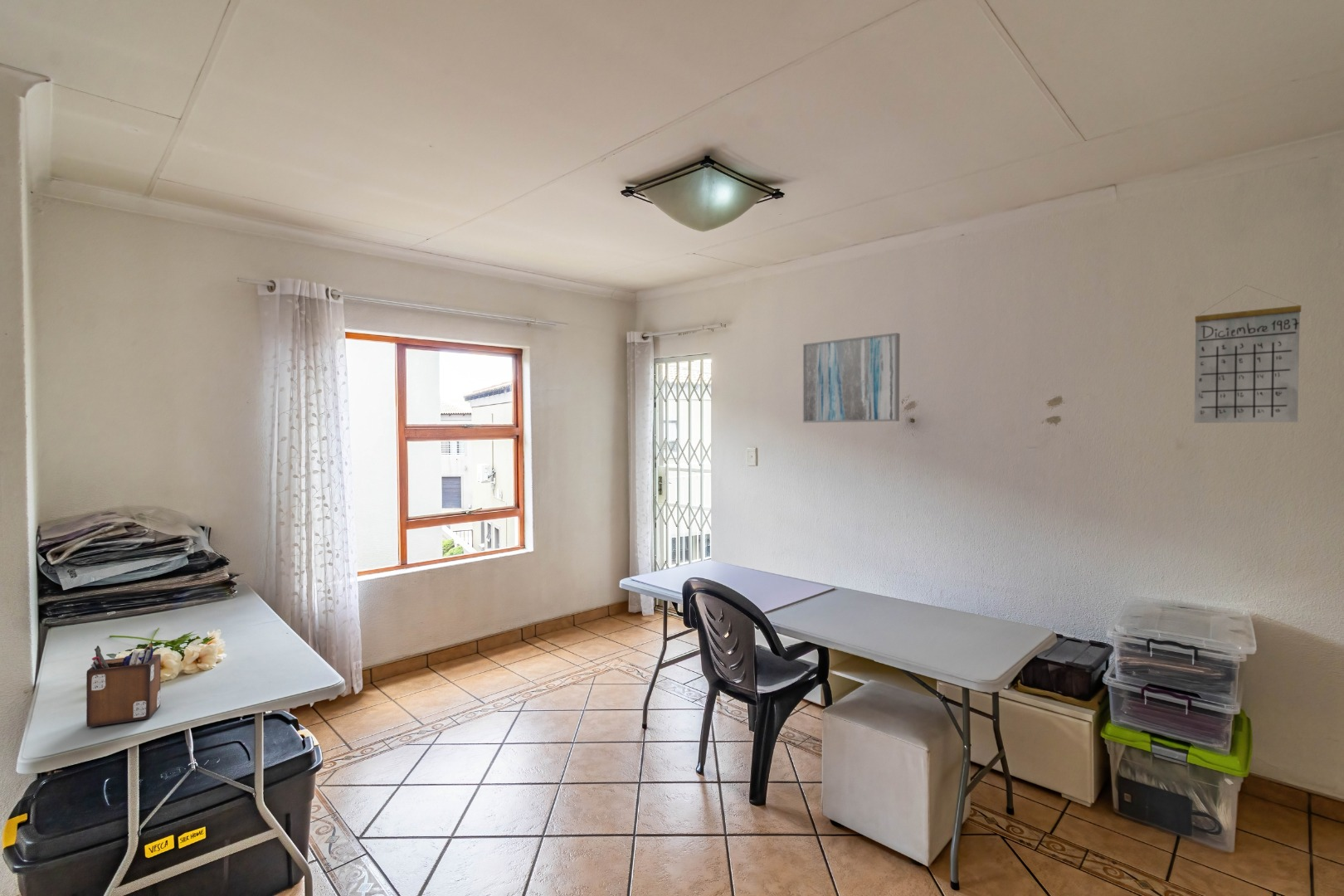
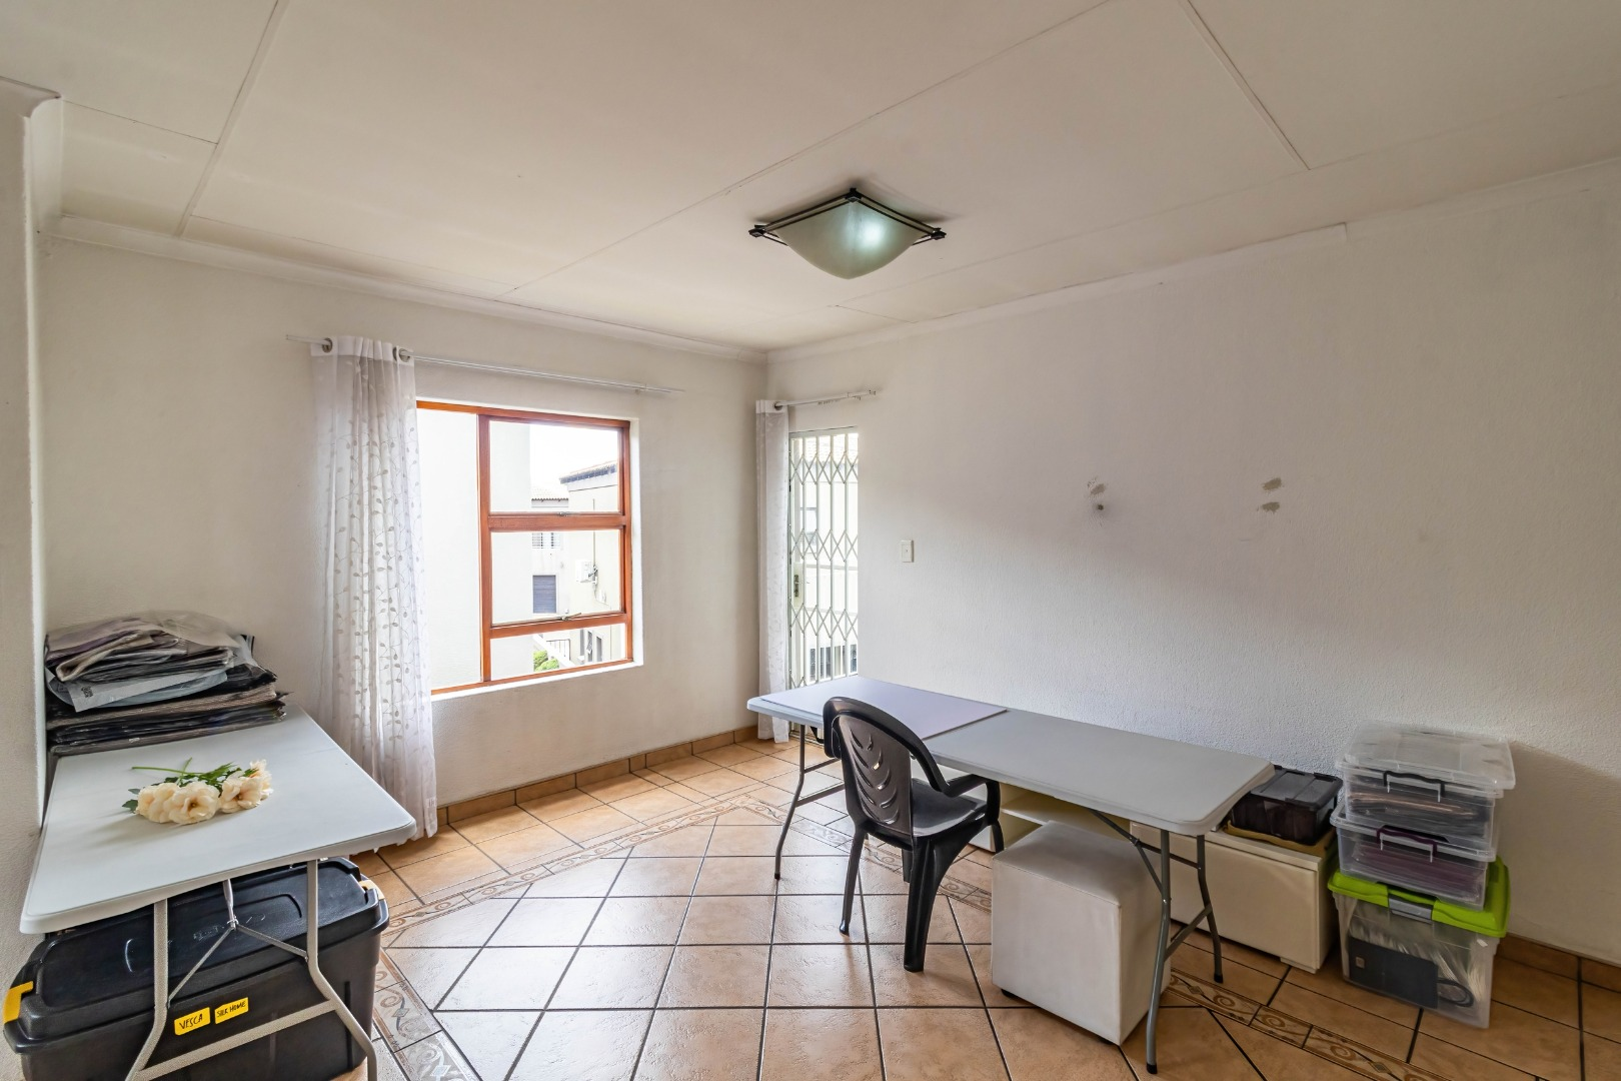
- desk organizer [85,640,162,728]
- wall art [802,332,901,424]
- calendar [1193,285,1302,424]
